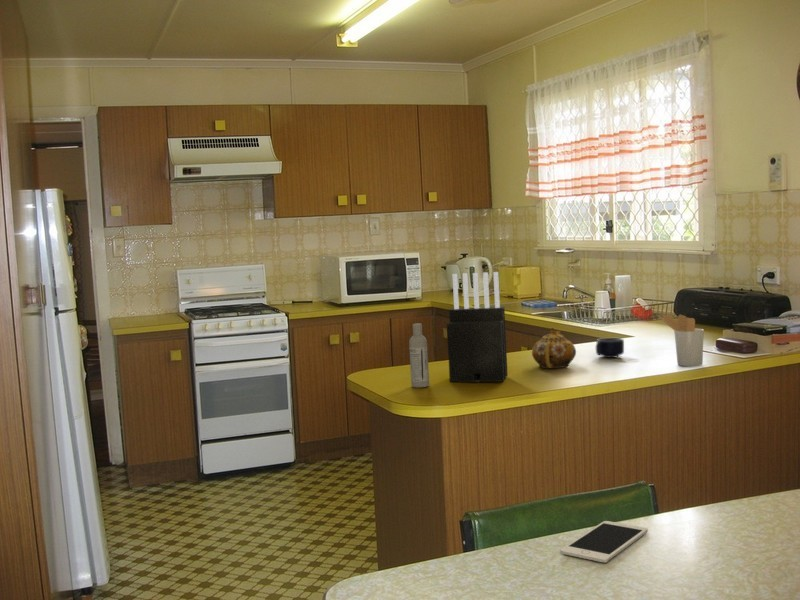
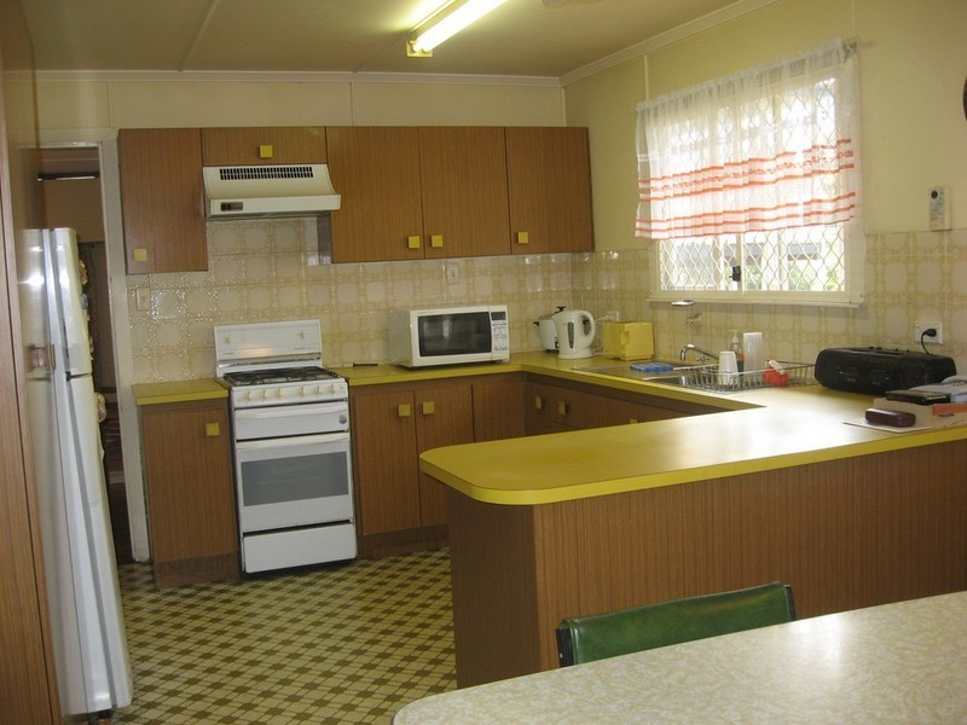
- knife block [446,271,509,384]
- bottle [408,323,430,389]
- mug [595,337,625,359]
- cell phone [560,520,649,563]
- utensil holder [658,313,705,367]
- teapot [531,327,577,369]
